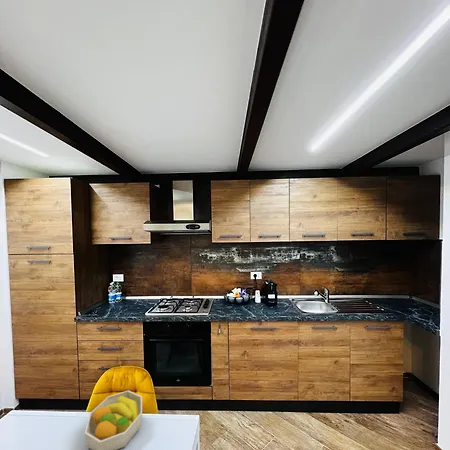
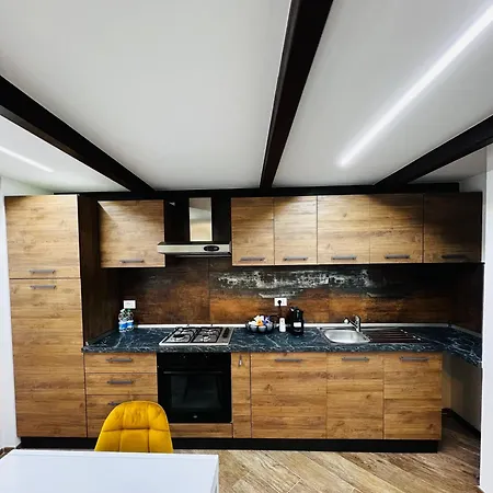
- fruit bowl [84,389,143,450]
